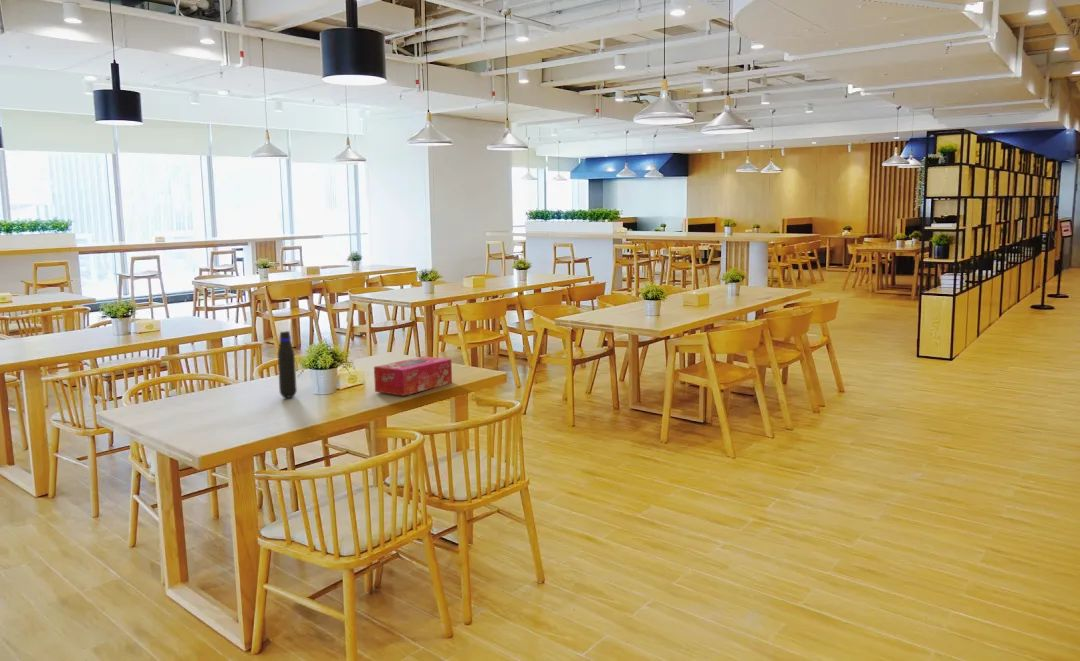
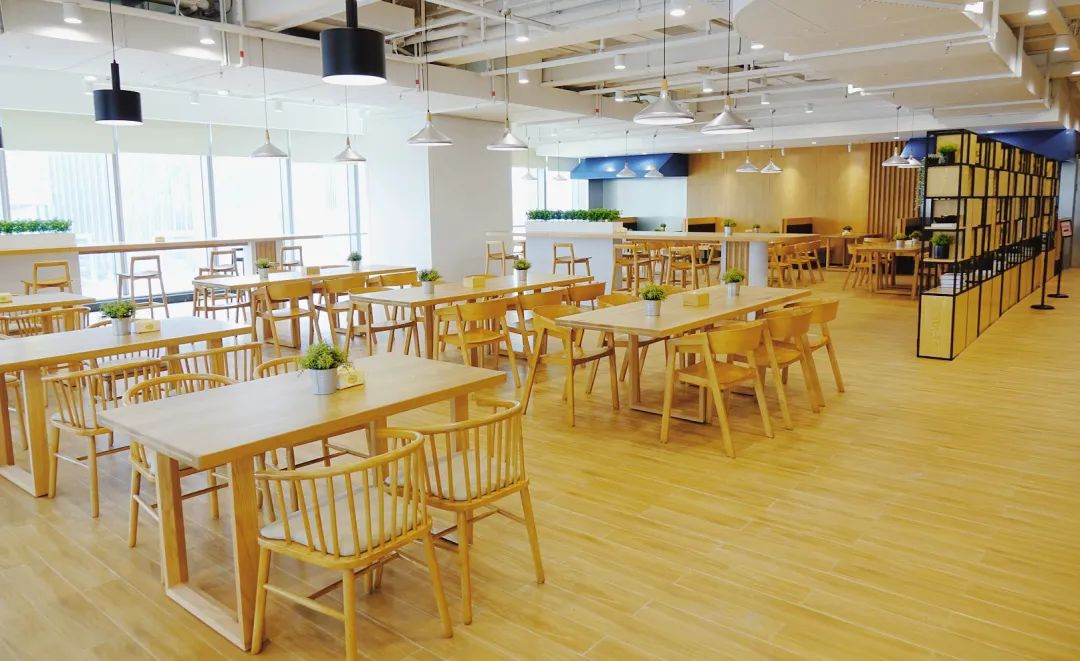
- water bottle [277,330,298,399]
- tissue box [373,355,453,397]
